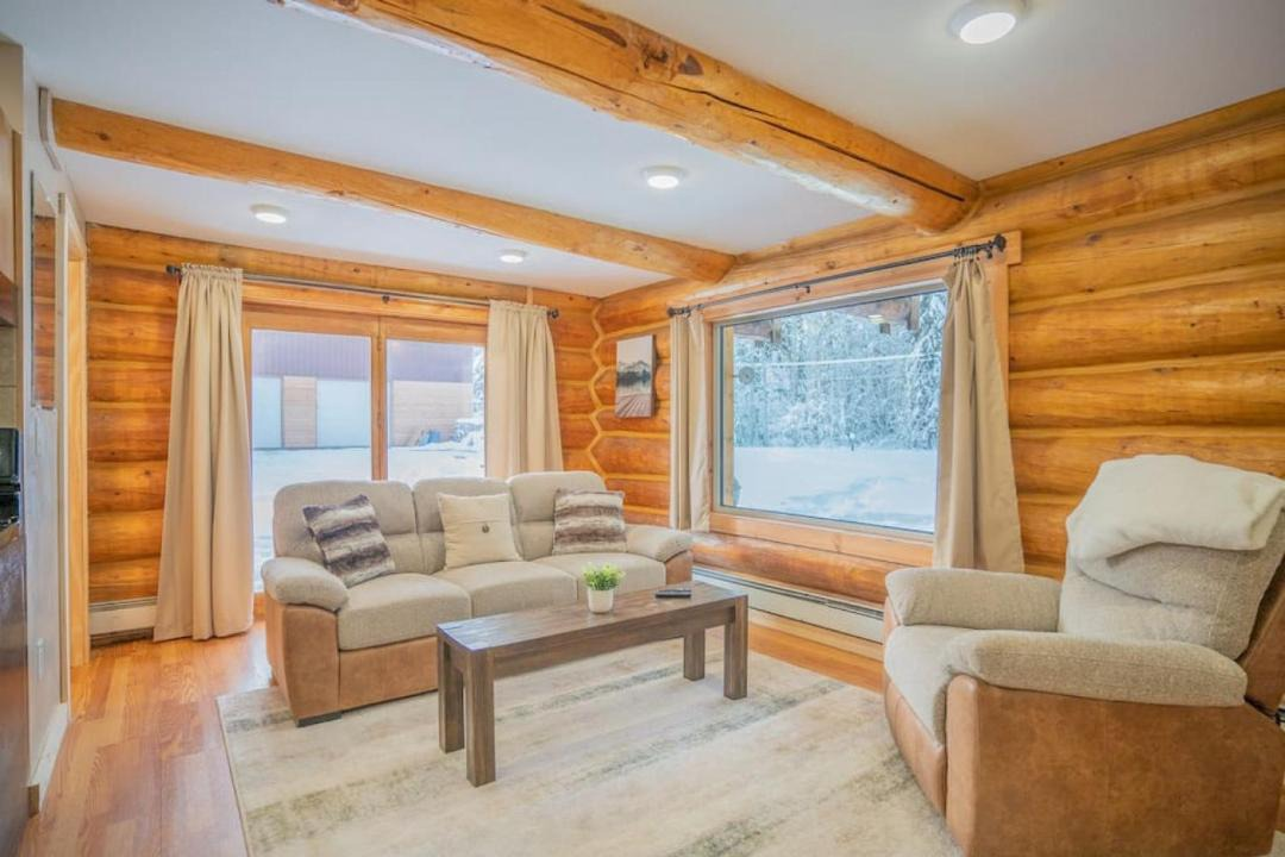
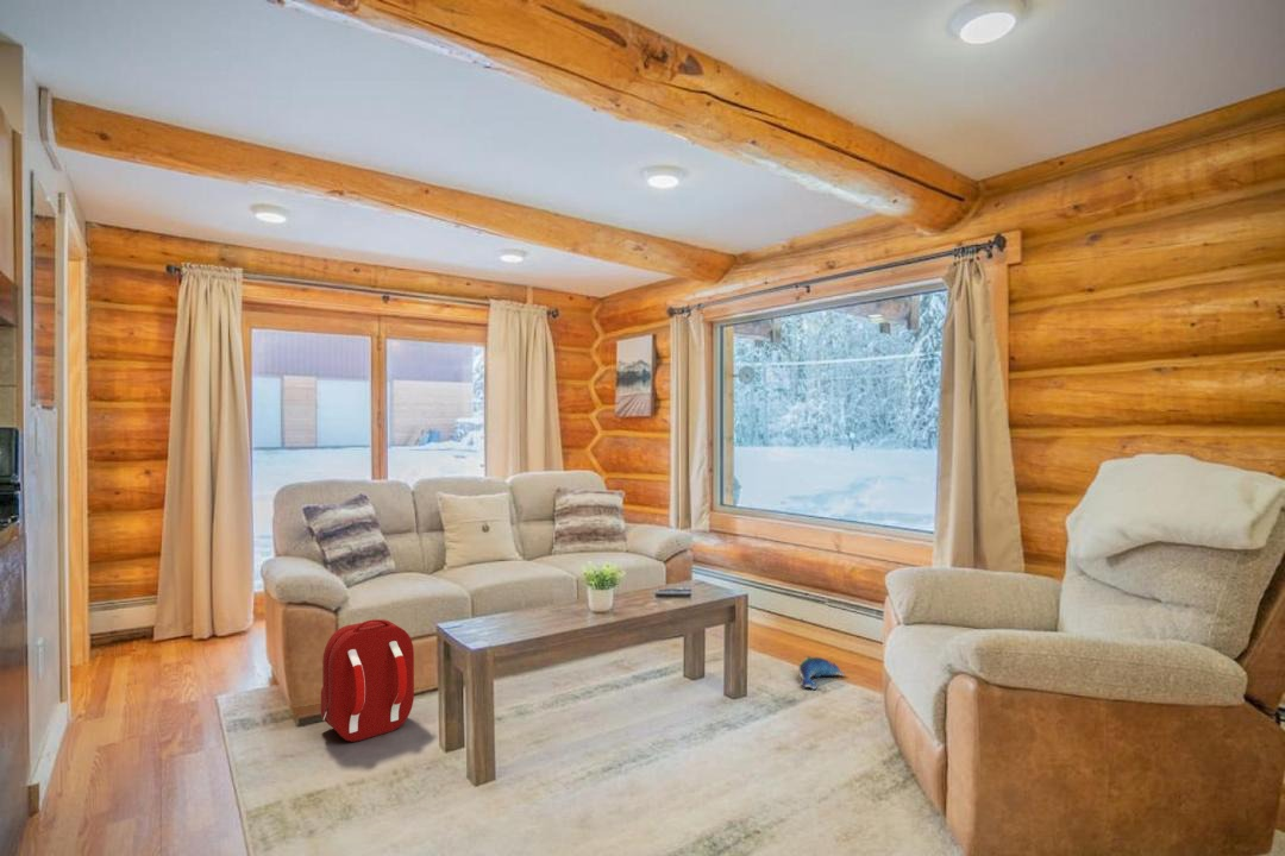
+ plush toy [797,656,846,691]
+ backpack [320,618,415,743]
